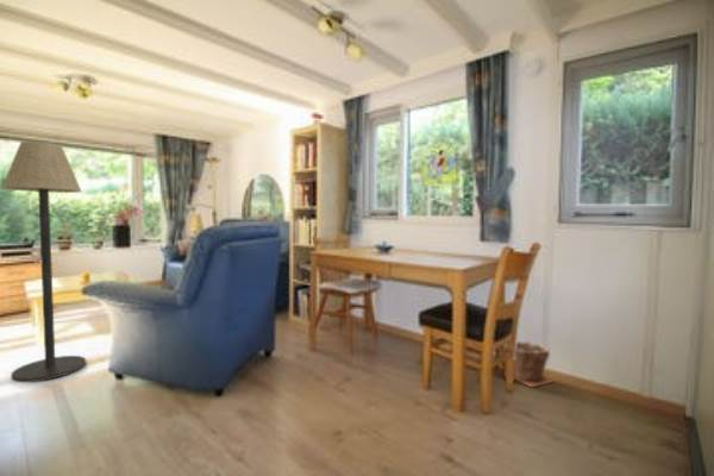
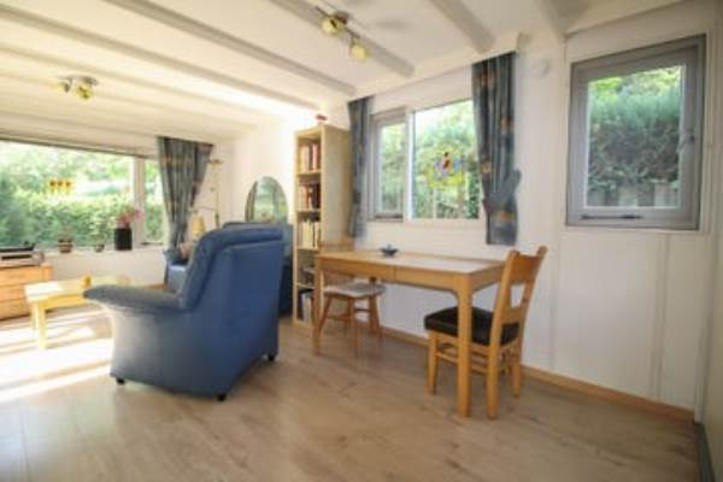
- floor lamp [0,140,87,383]
- plant pot [513,340,556,388]
